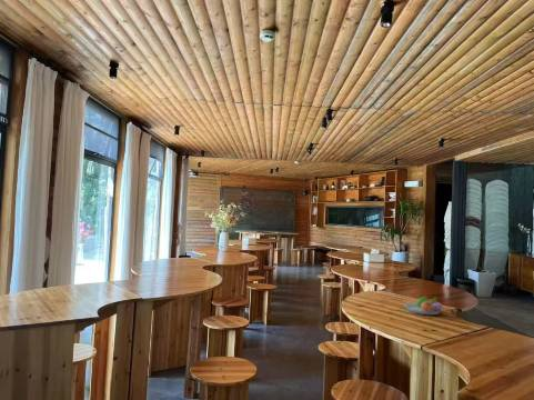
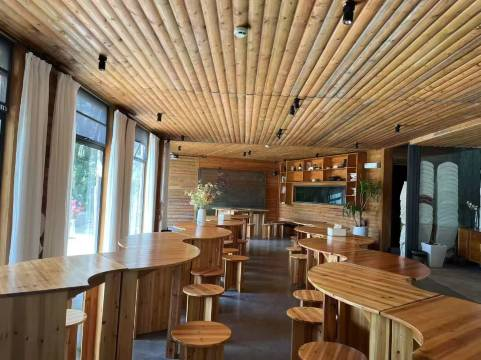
- fruit bowl [403,296,444,316]
